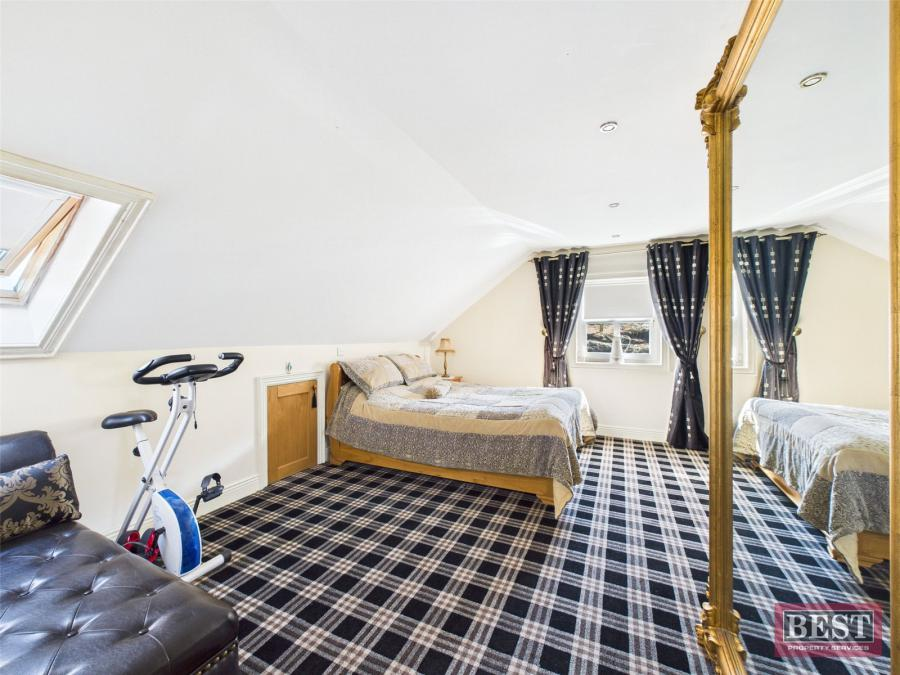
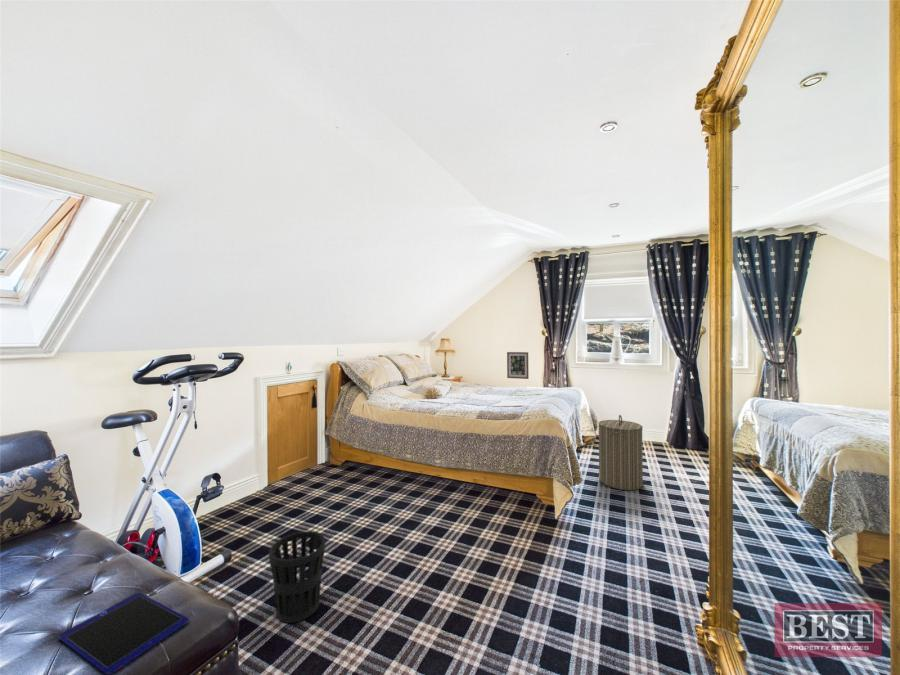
+ laundry hamper [597,414,644,491]
+ tablet [58,592,189,675]
+ wastebasket [268,530,326,624]
+ wall art [506,351,530,380]
